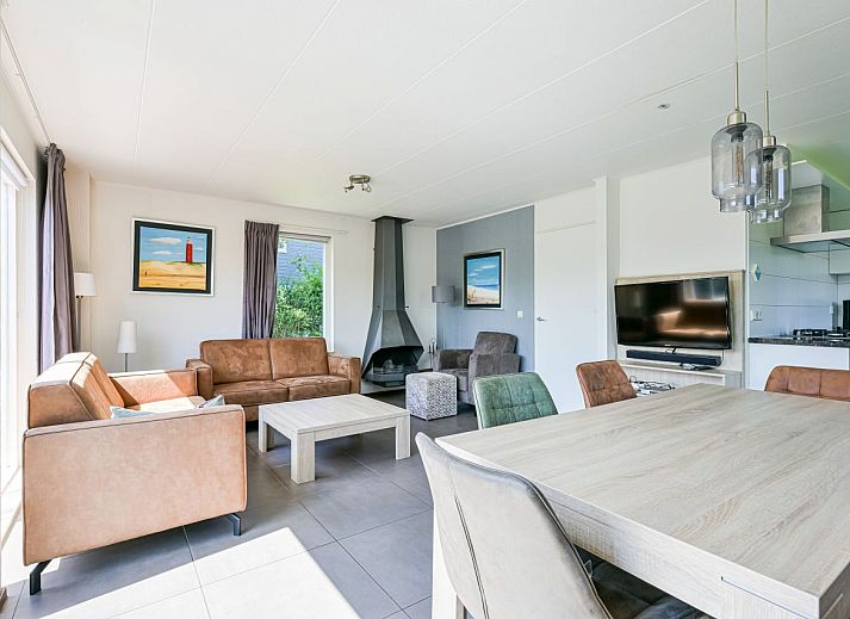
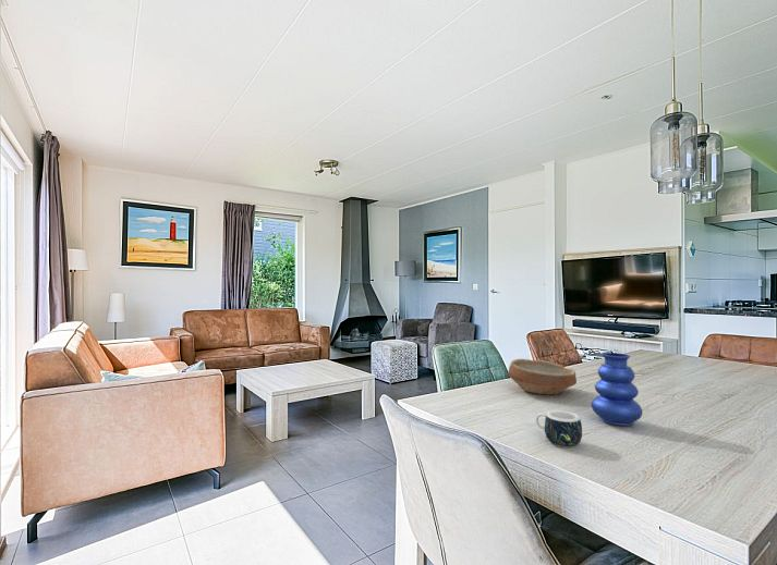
+ mug [535,409,583,449]
+ vase [591,352,643,427]
+ bowl [507,358,578,395]
